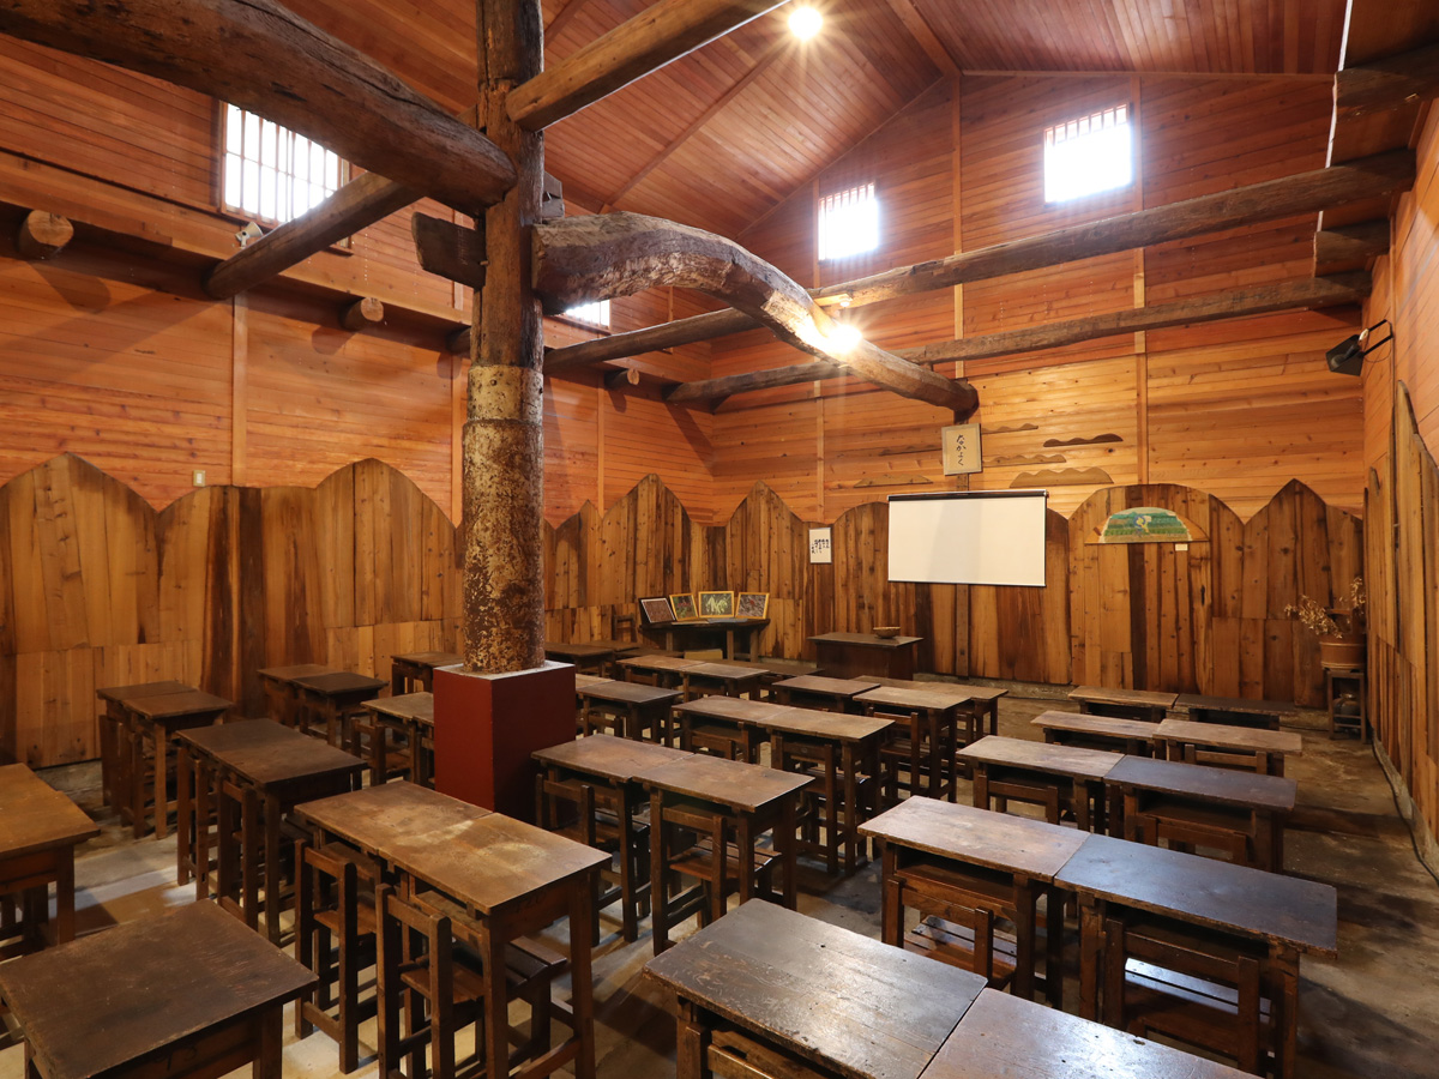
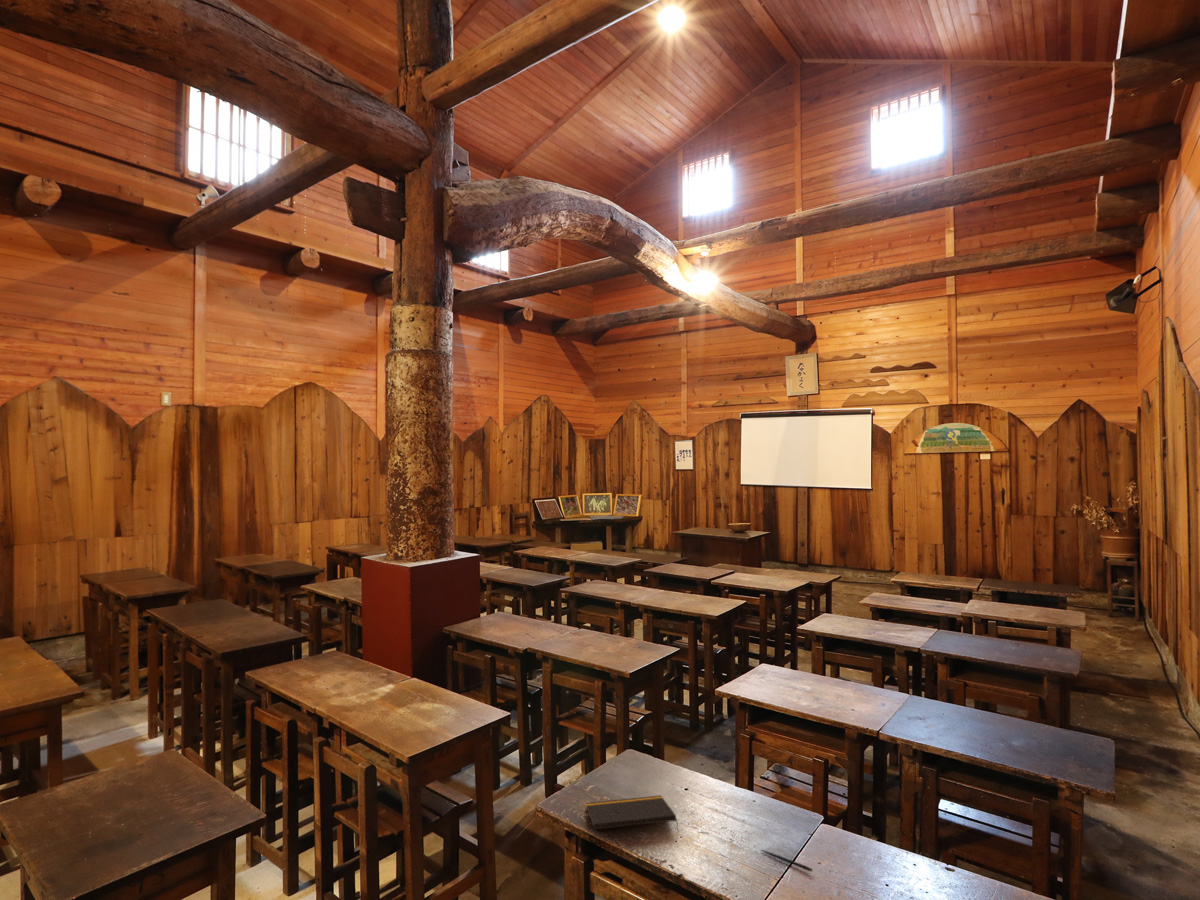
+ notepad [585,794,679,831]
+ pen [760,849,813,873]
